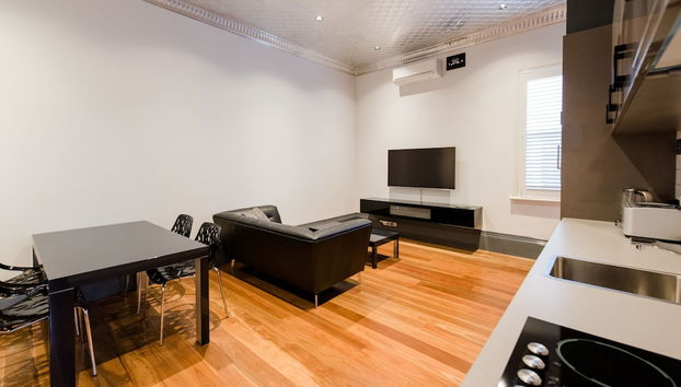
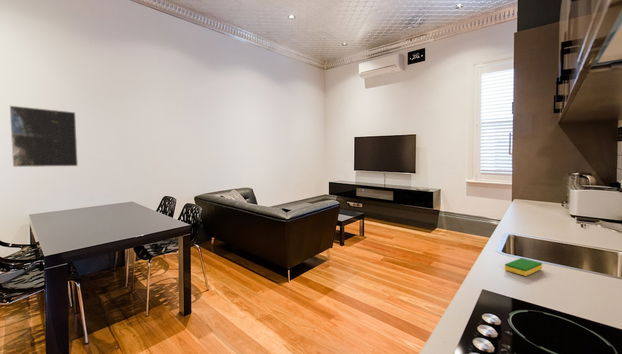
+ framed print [9,105,79,168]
+ dish sponge [504,257,543,277]
